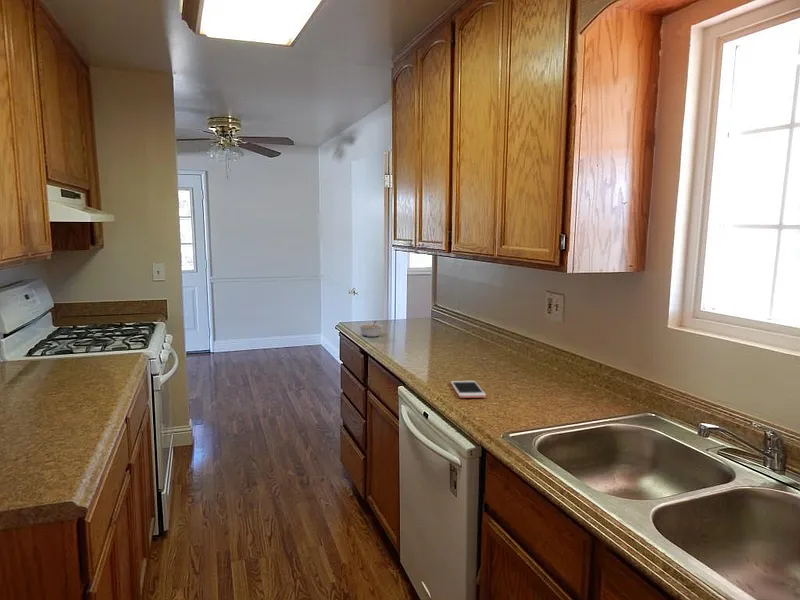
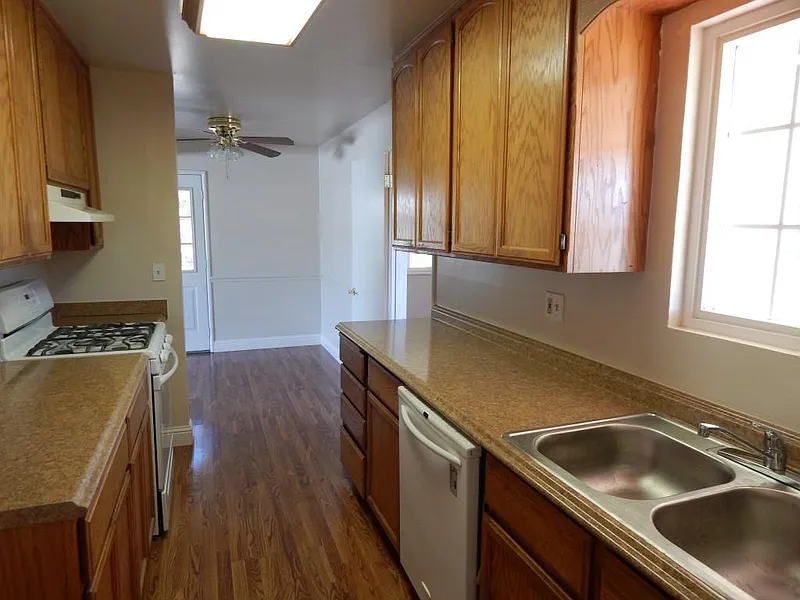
- legume [358,320,384,338]
- cell phone [450,380,487,399]
